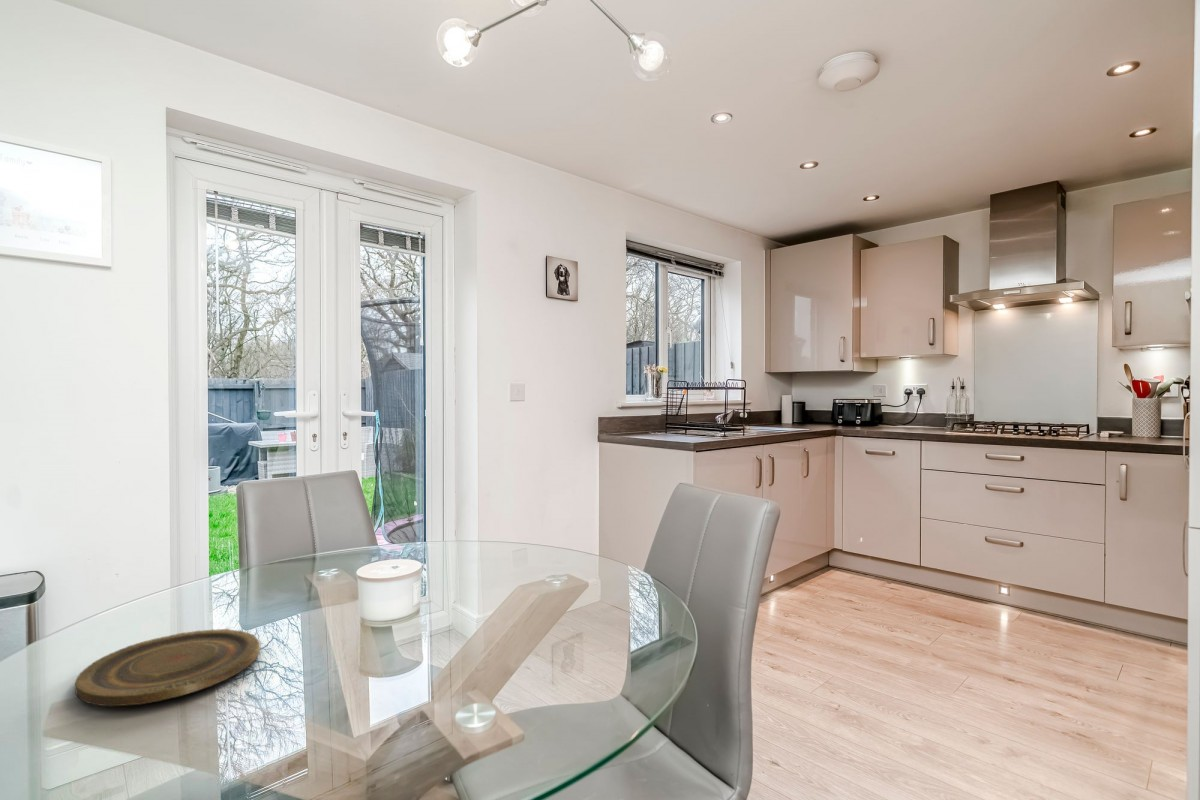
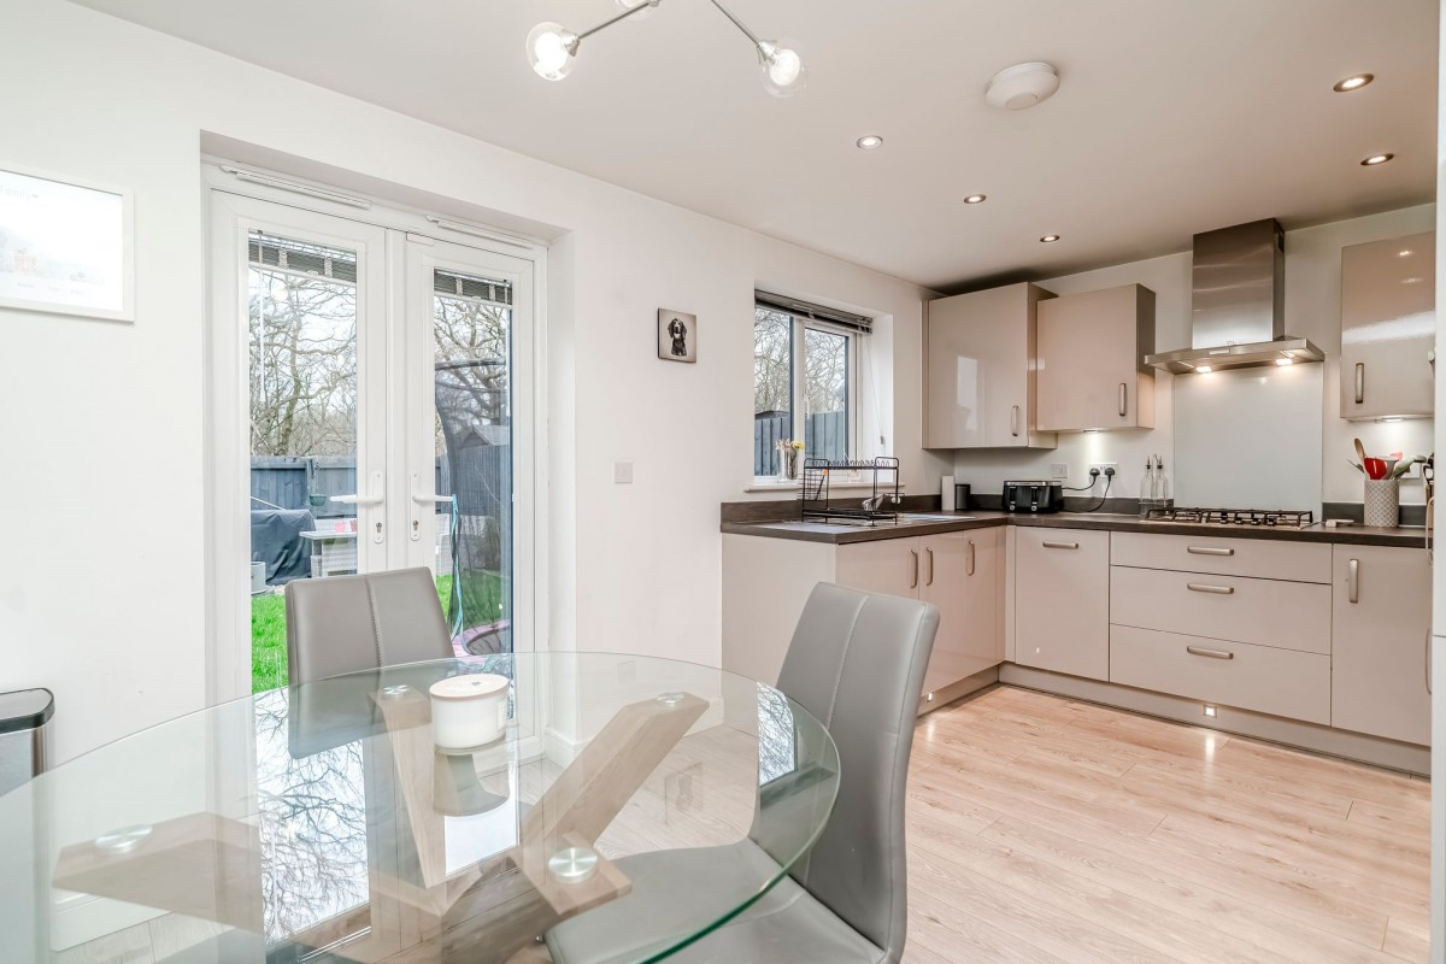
- plate [74,628,261,707]
